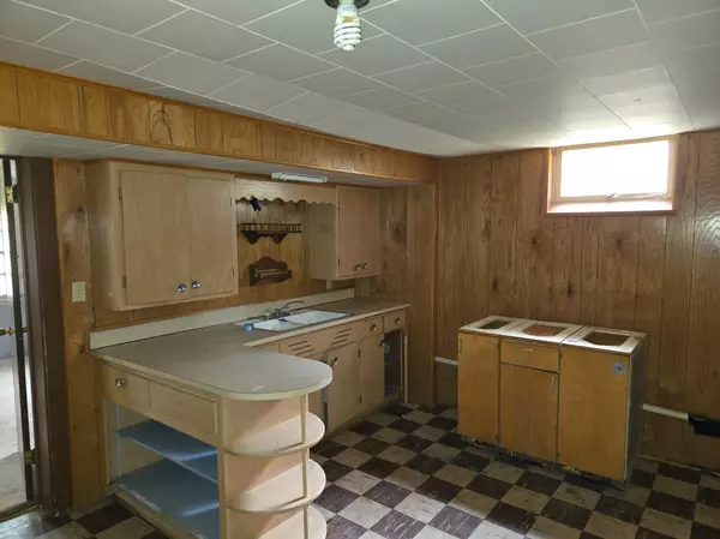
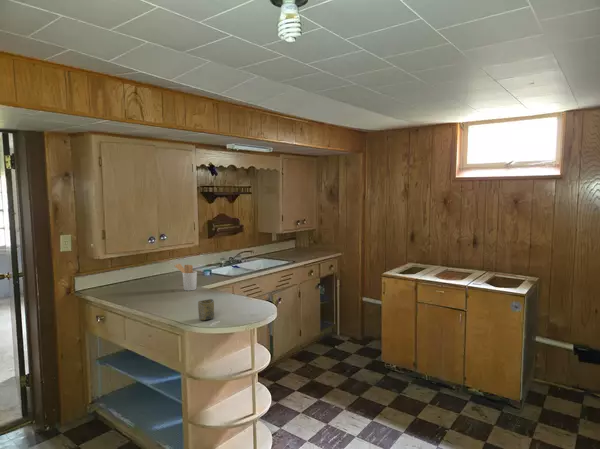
+ utensil holder [174,263,198,292]
+ cup [197,298,215,321]
